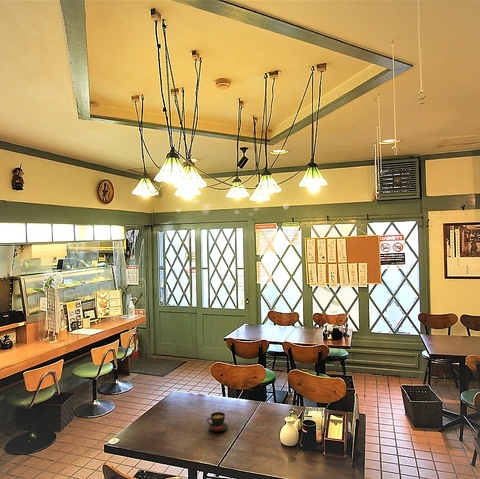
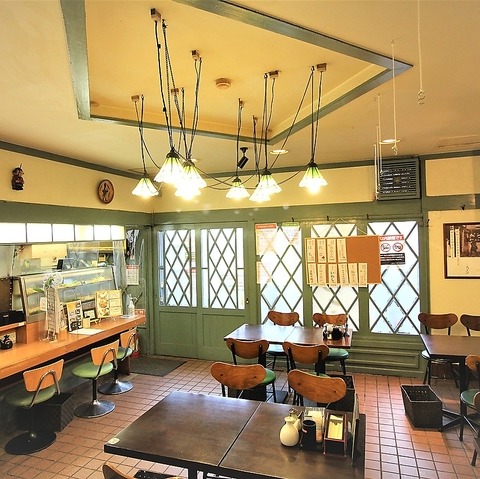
- teacup [206,411,229,433]
